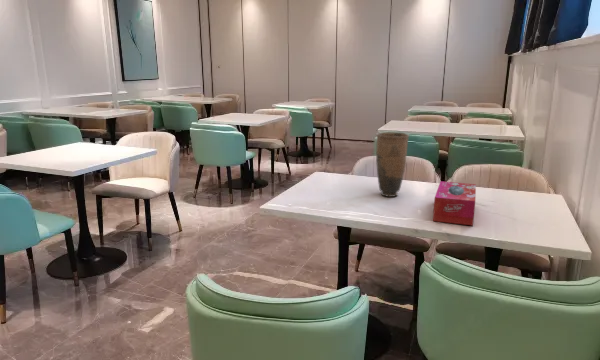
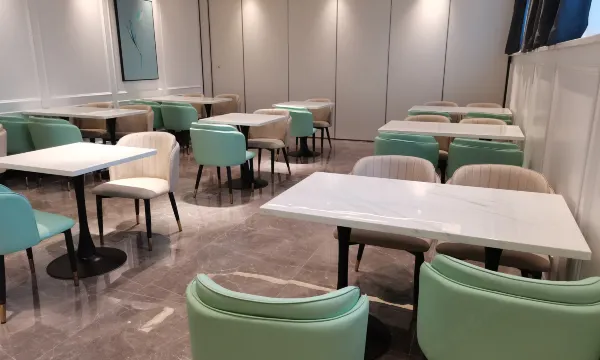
- tissue box [432,180,477,226]
- vase [375,131,410,198]
